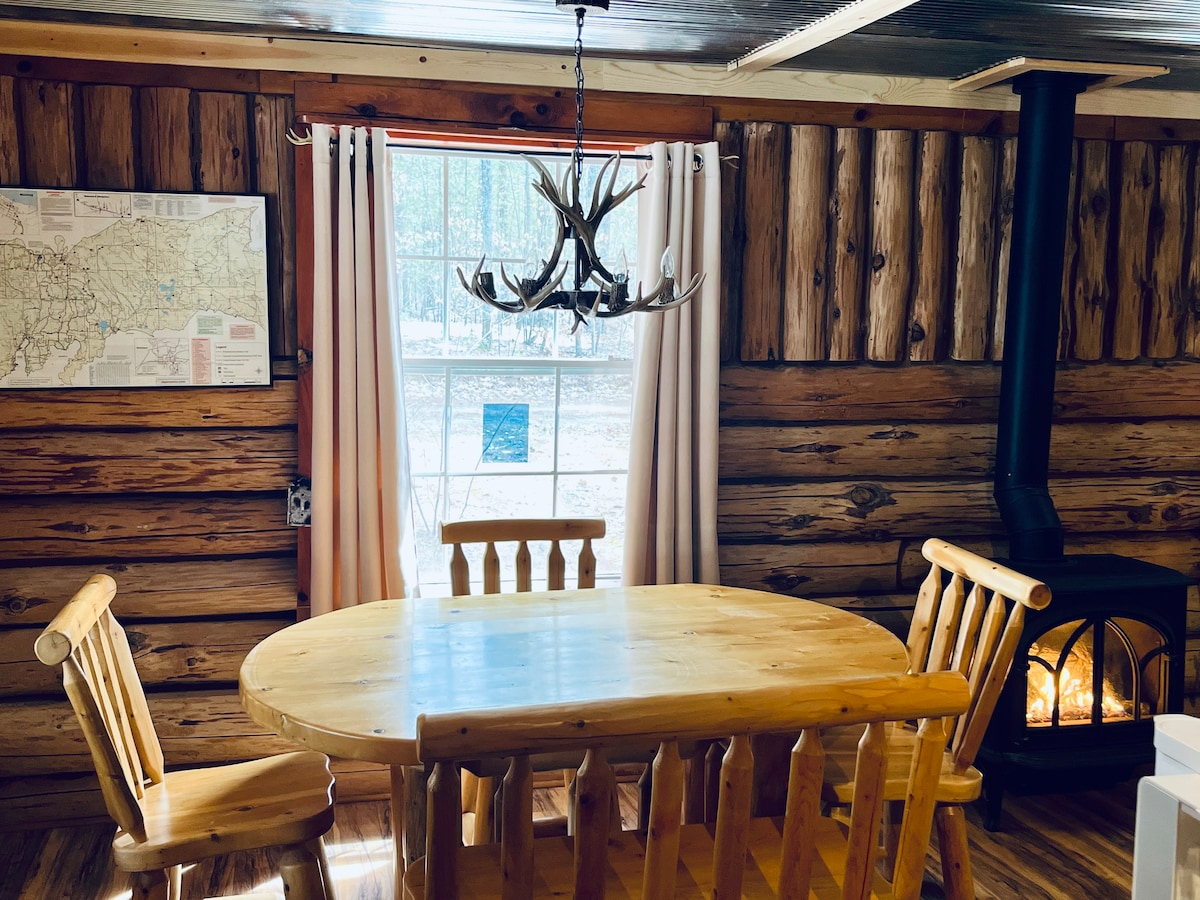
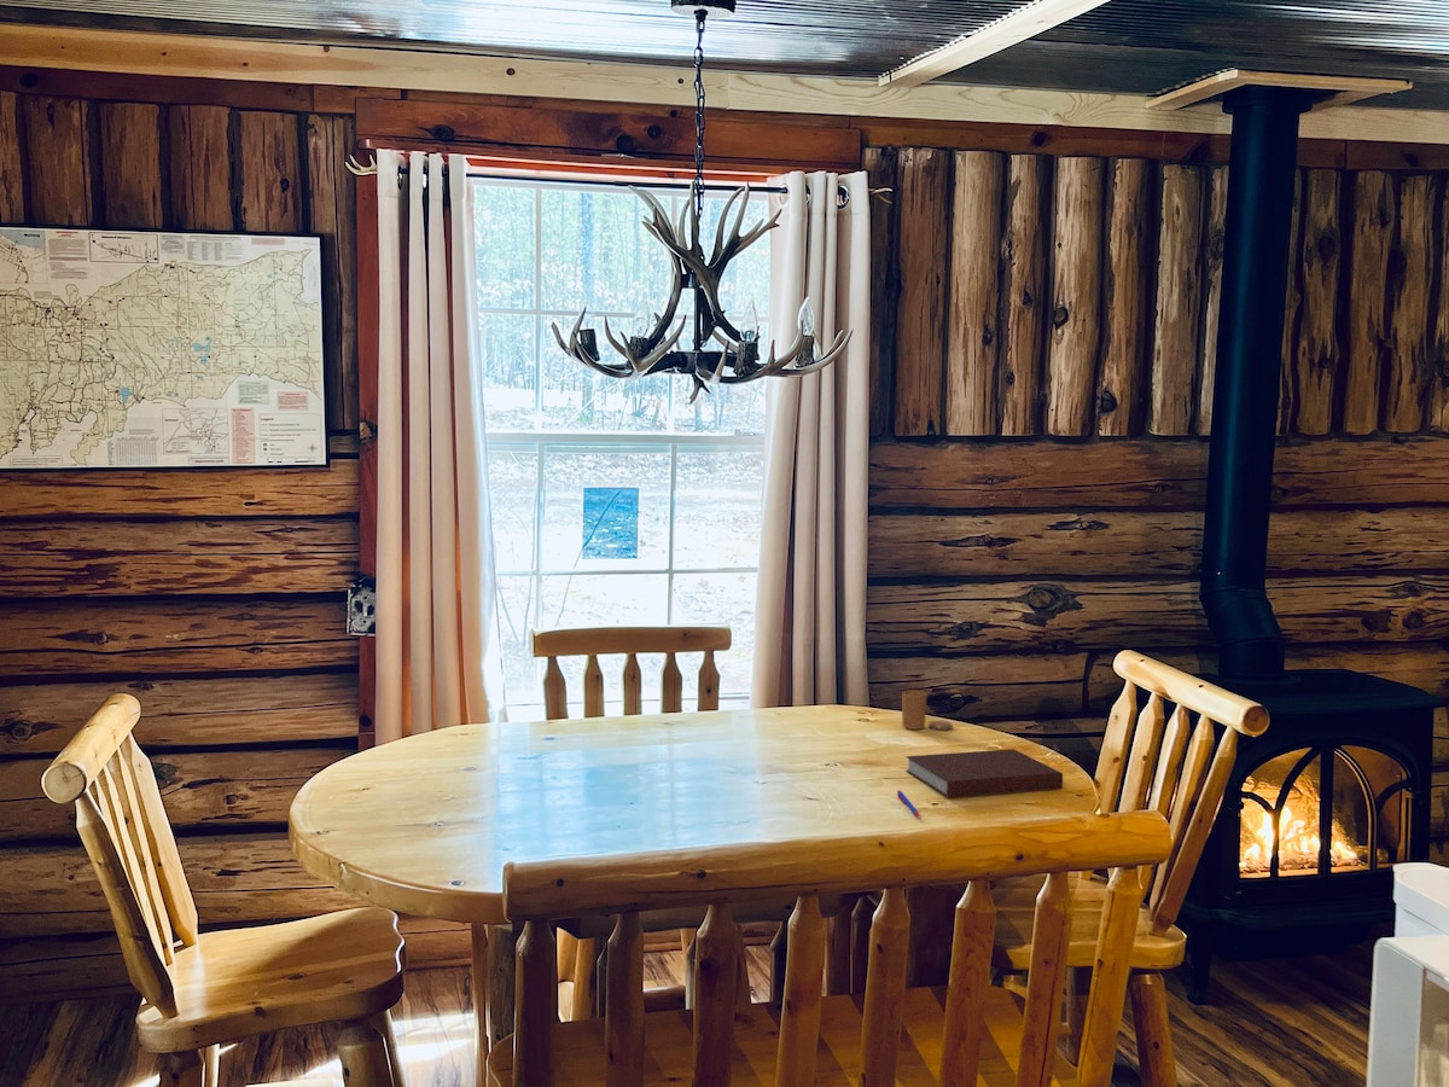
+ notebook [904,748,1064,798]
+ candle [901,690,954,731]
+ pen [896,789,921,819]
